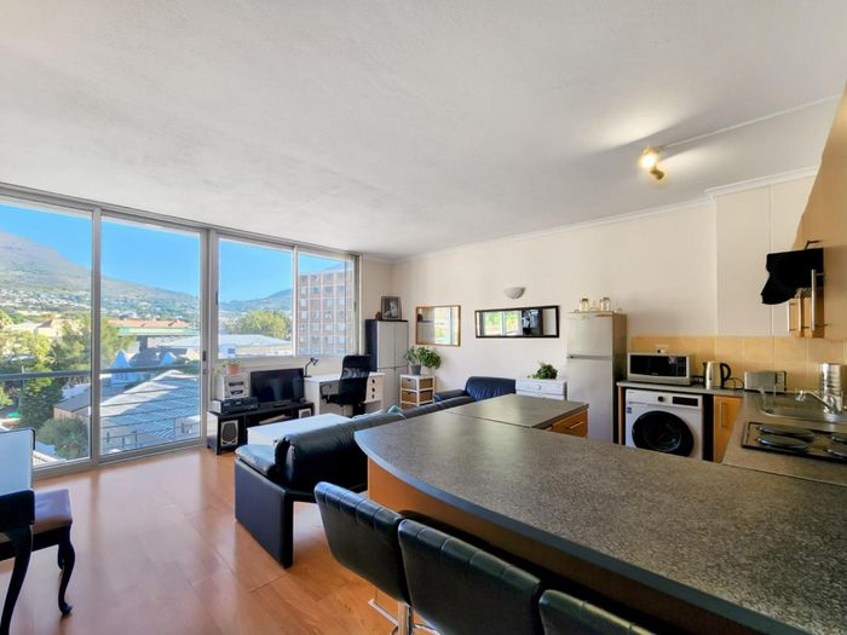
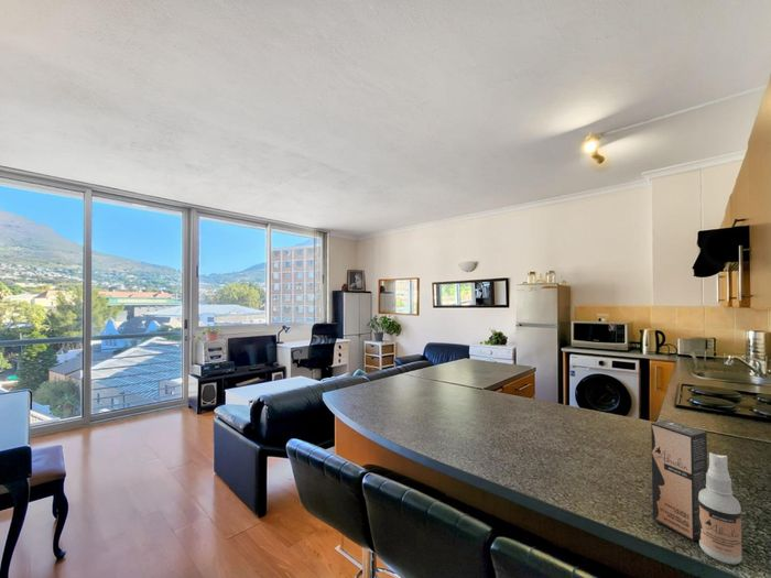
+ spray bottle [650,418,742,565]
